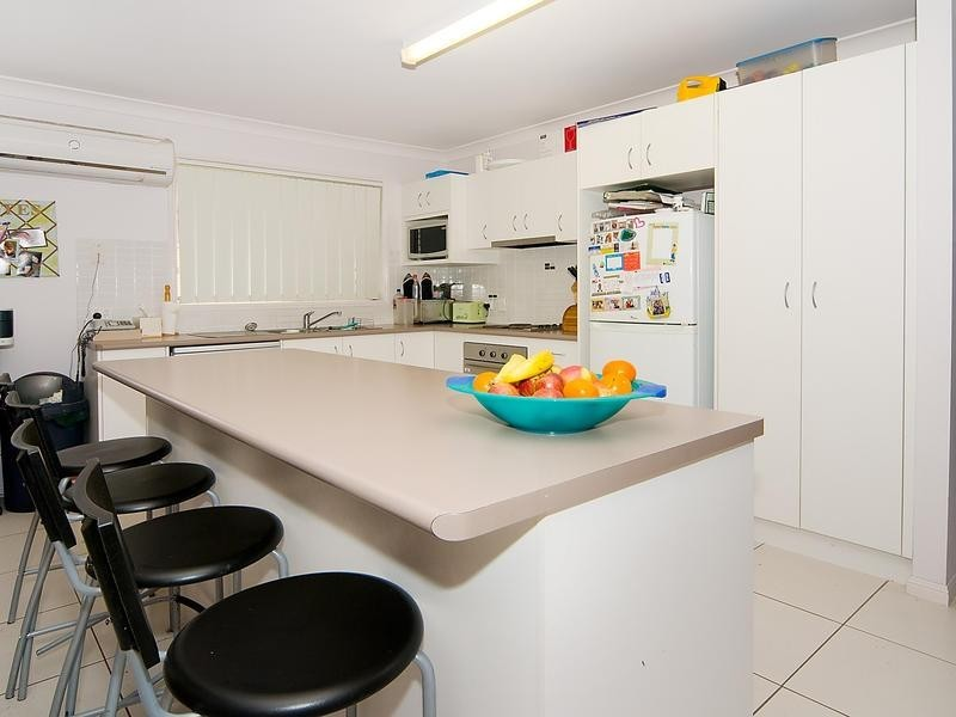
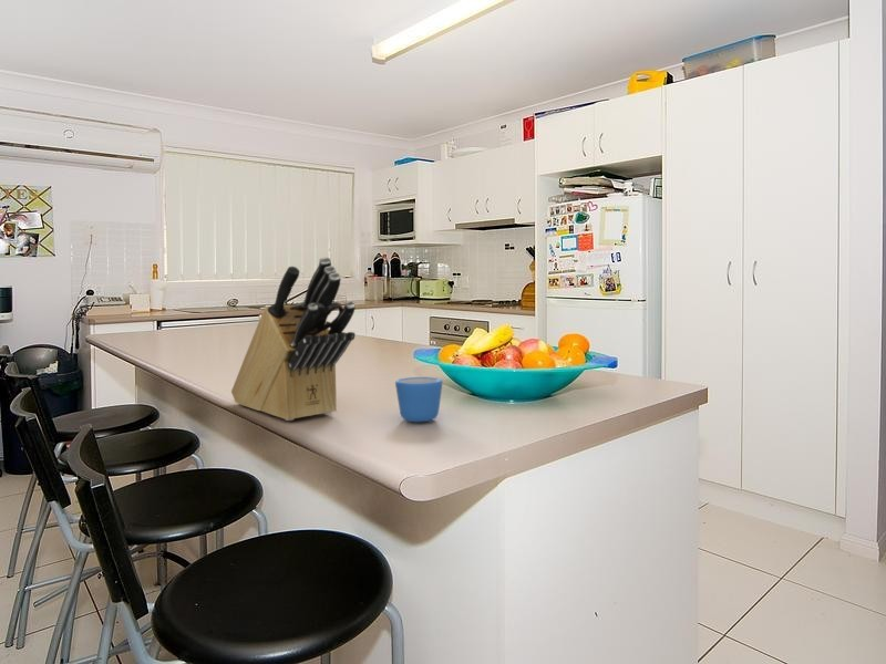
+ mug [394,376,443,423]
+ knife block [230,256,357,422]
